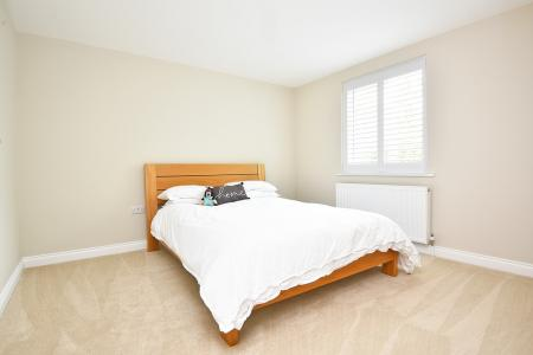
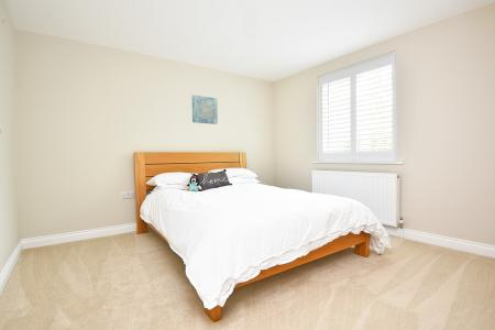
+ wall art [191,94,219,125]
